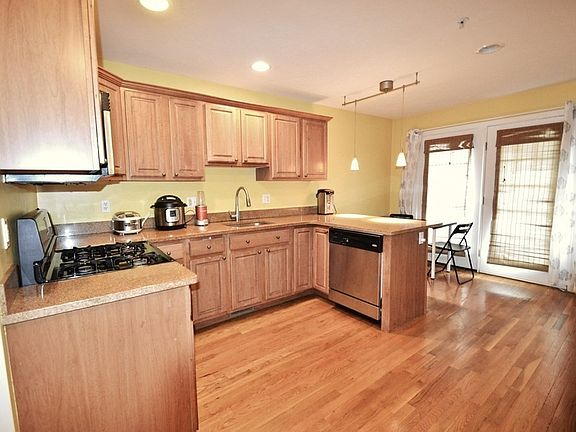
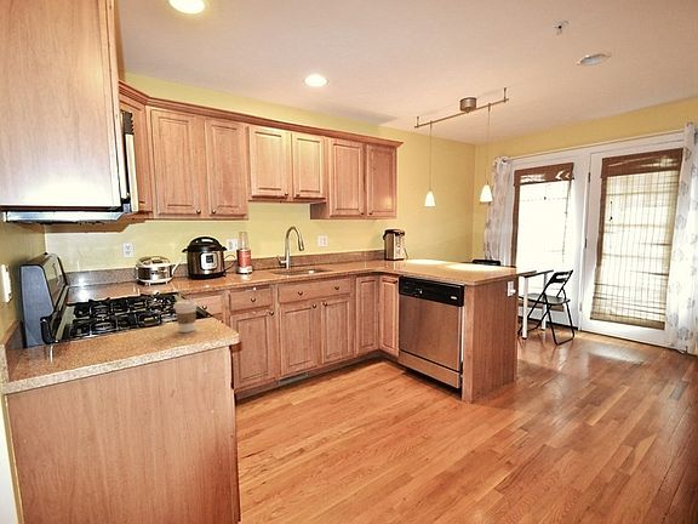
+ coffee cup [172,298,199,334]
